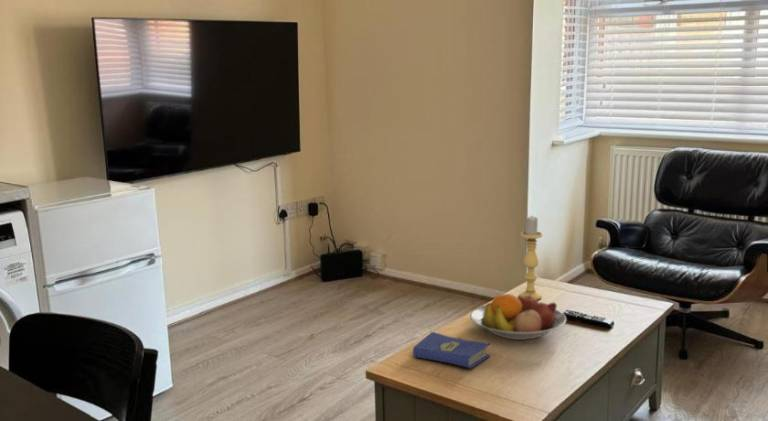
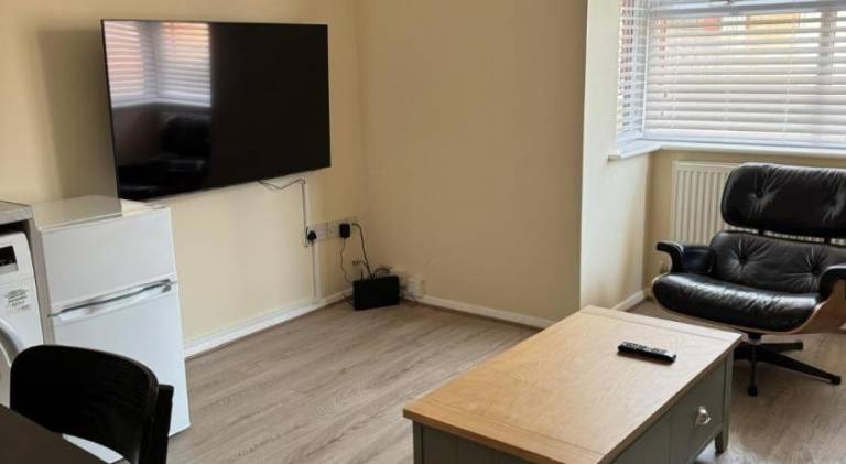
- candle holder [518,215,543,300]
- fruit bowl [469,292,567,341]
- hardcover book [412,331,491,369]
